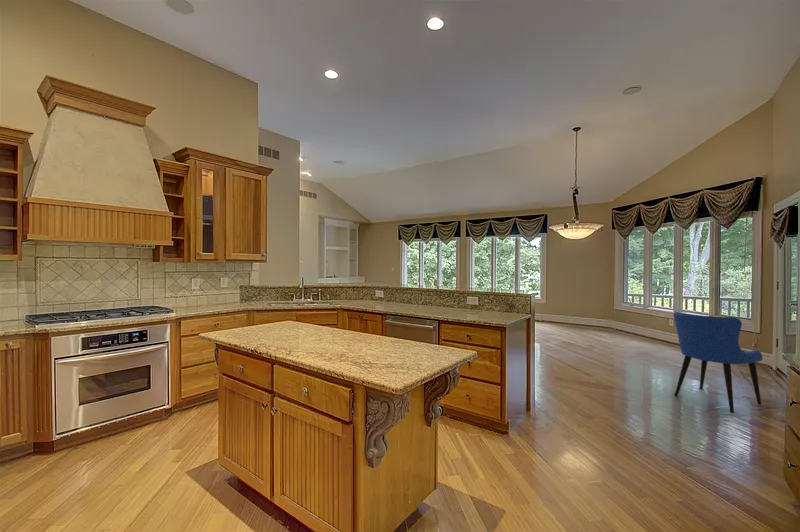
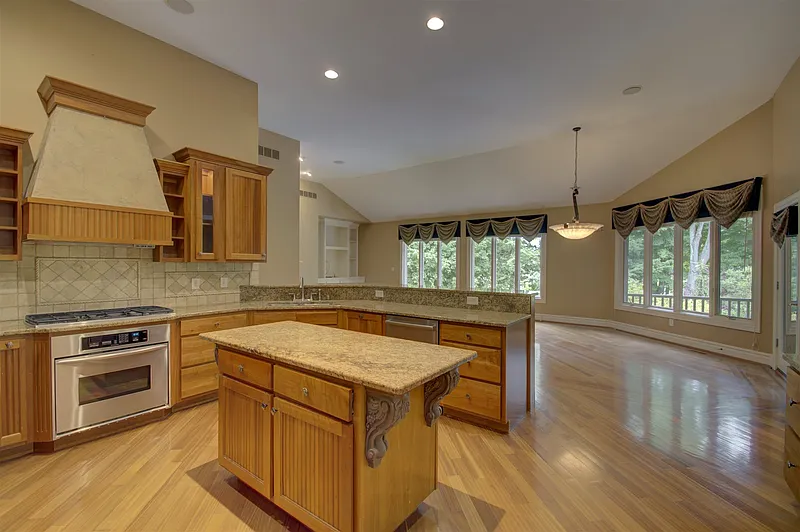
- dining chair [672,311,763,413]
